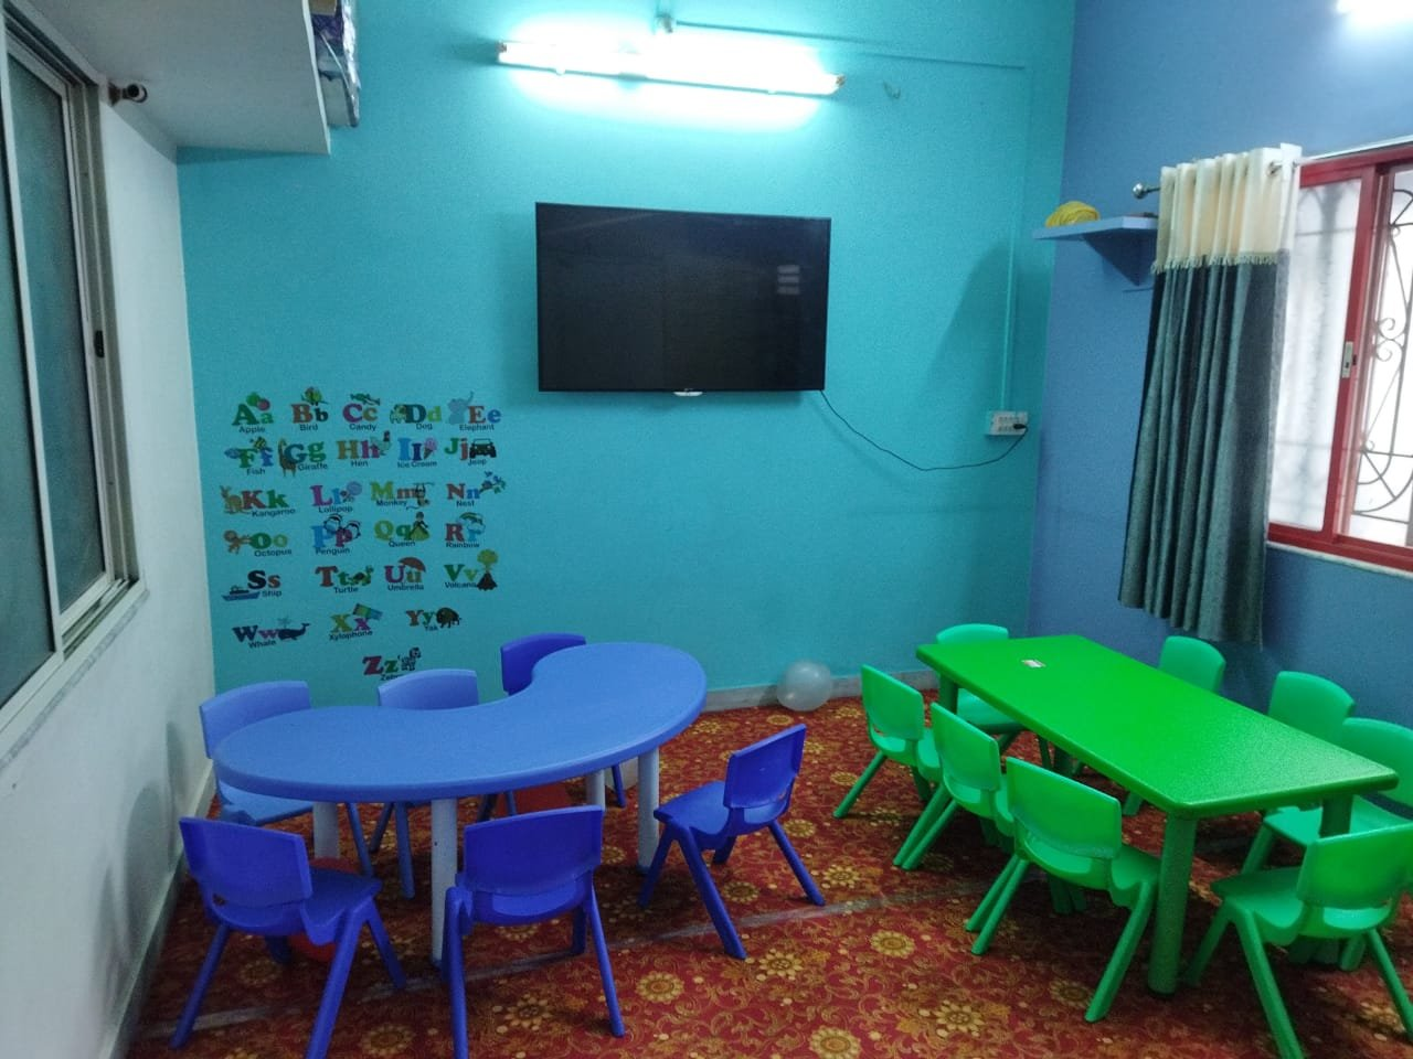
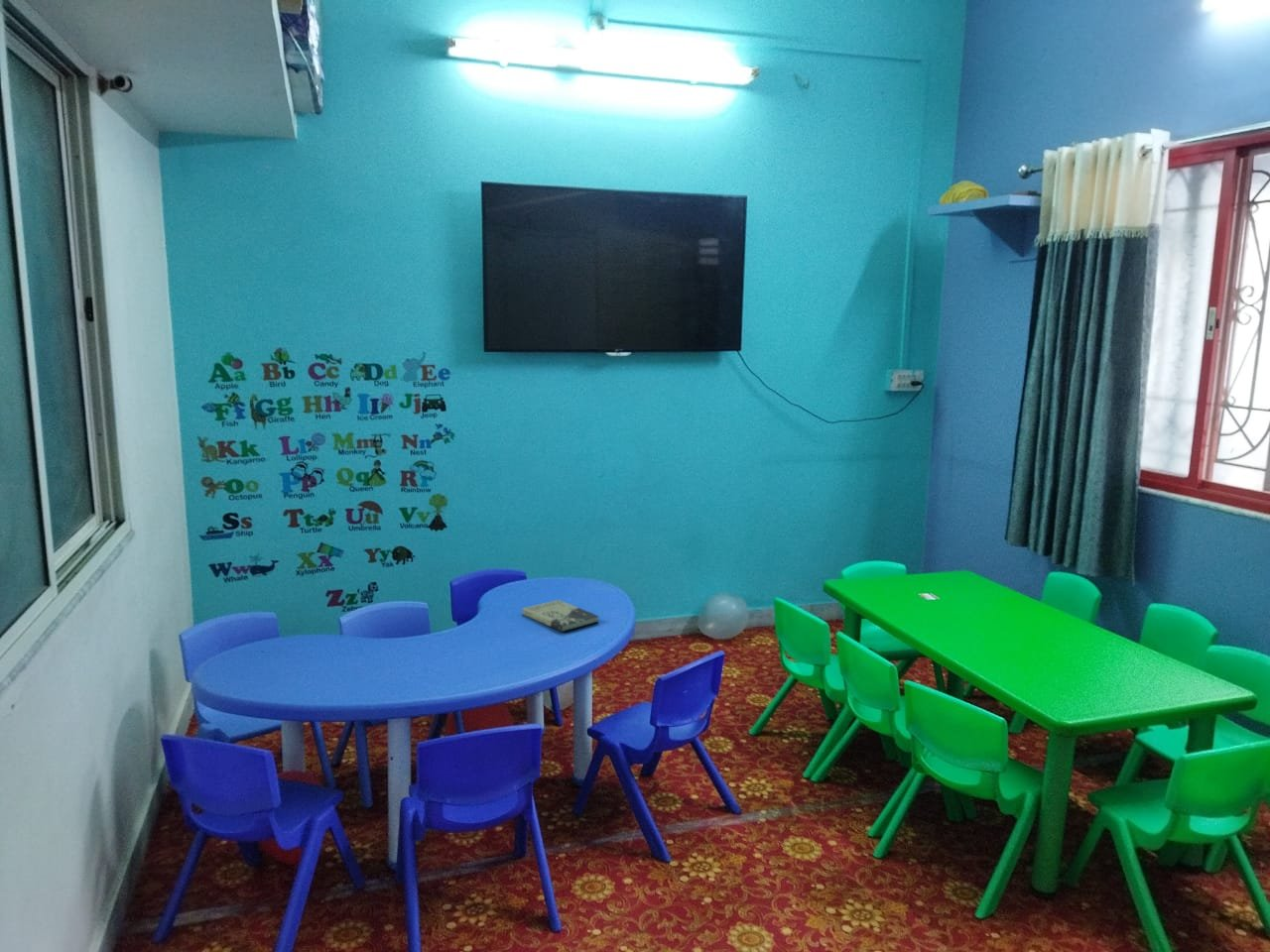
+ book [521,599,600,633]
